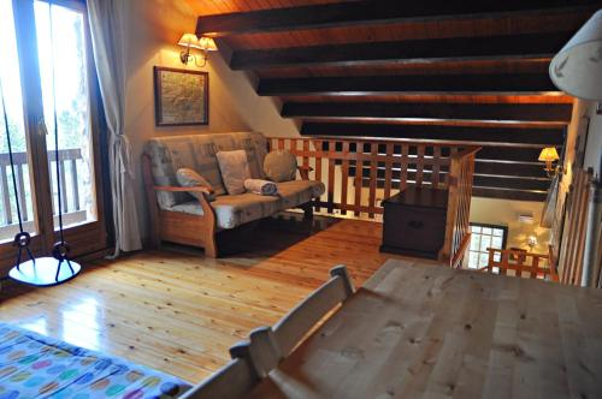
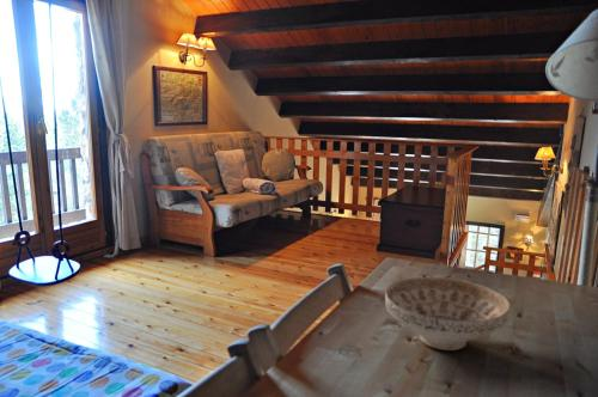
+ decorative bowl [384,276,511,352]
